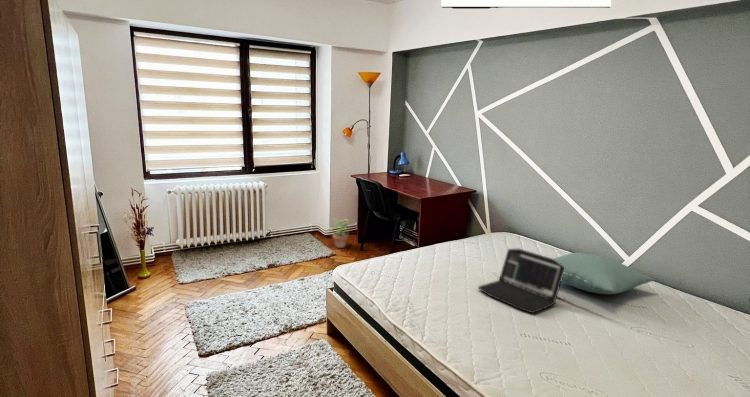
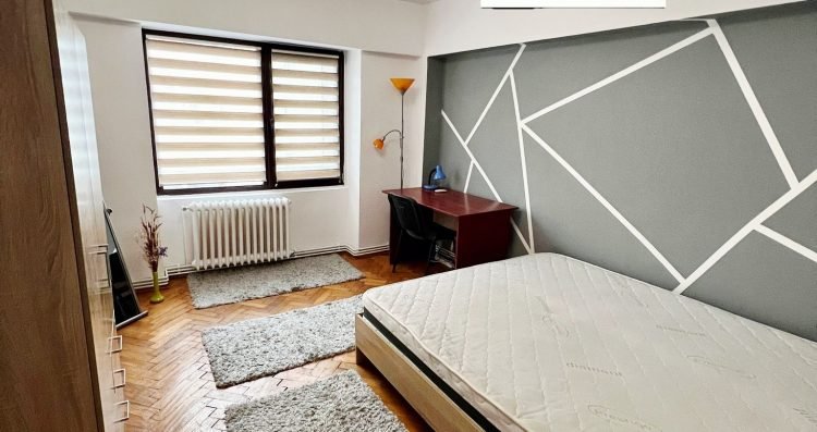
- pillow [553,252,655,295]
- potted plant [328,217,350,249]
- laptop [477,248,565,314]
